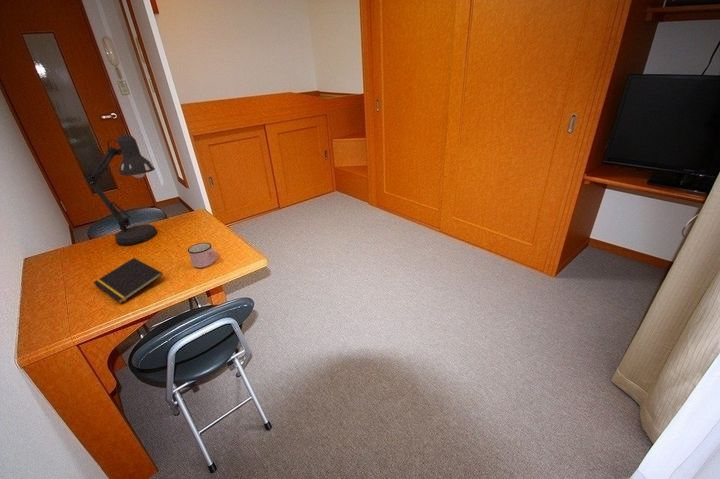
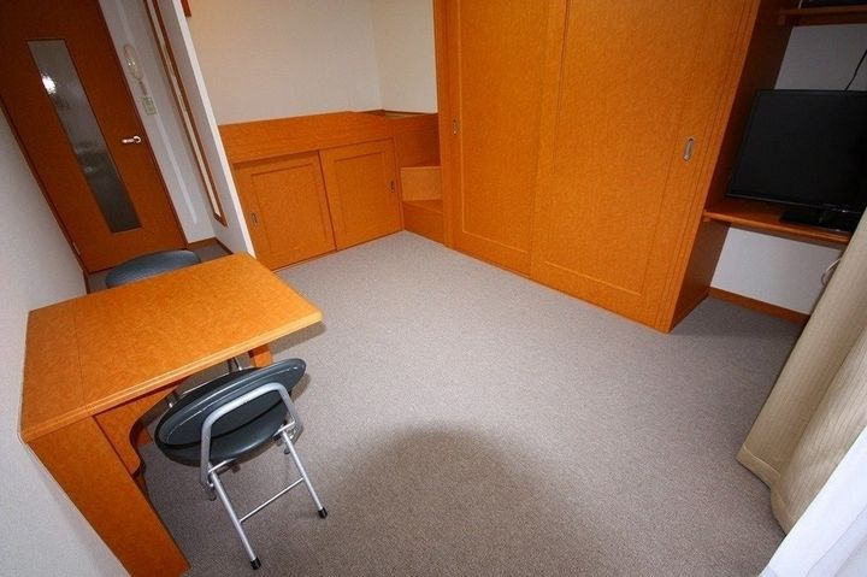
- desk lamp [83,133,158,246]
- mug [187,242,219,269]
- notepad [92,257,164,305]
